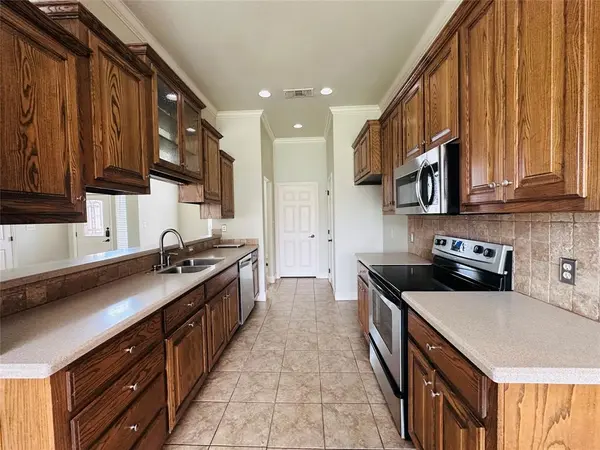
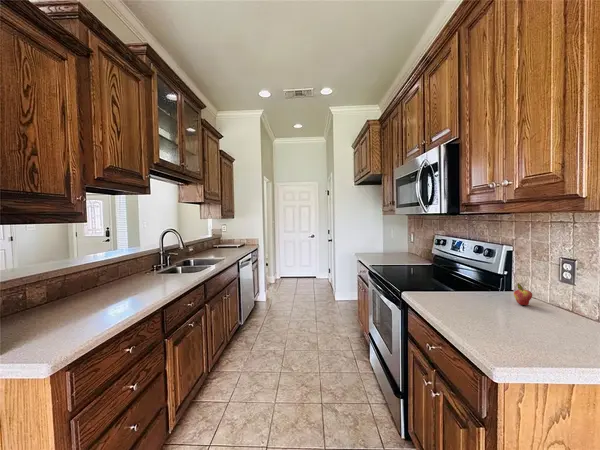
+ fruit [513,282,533,306]
